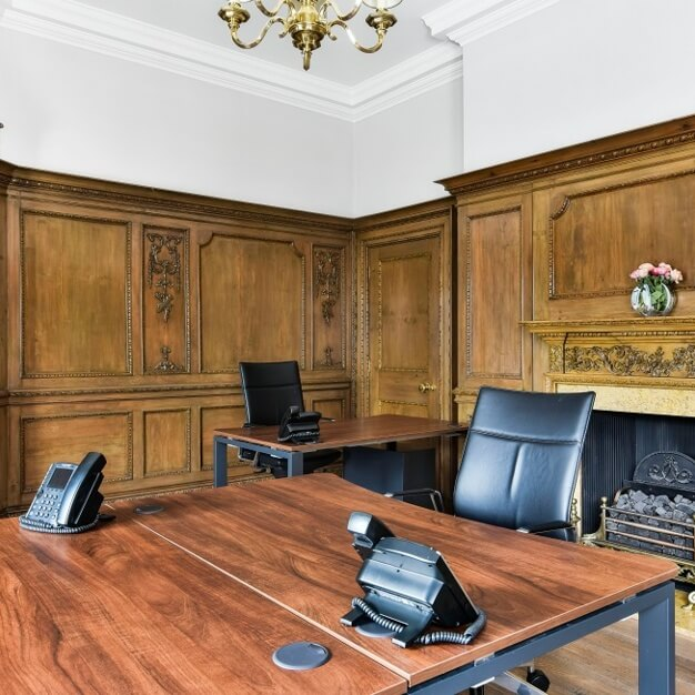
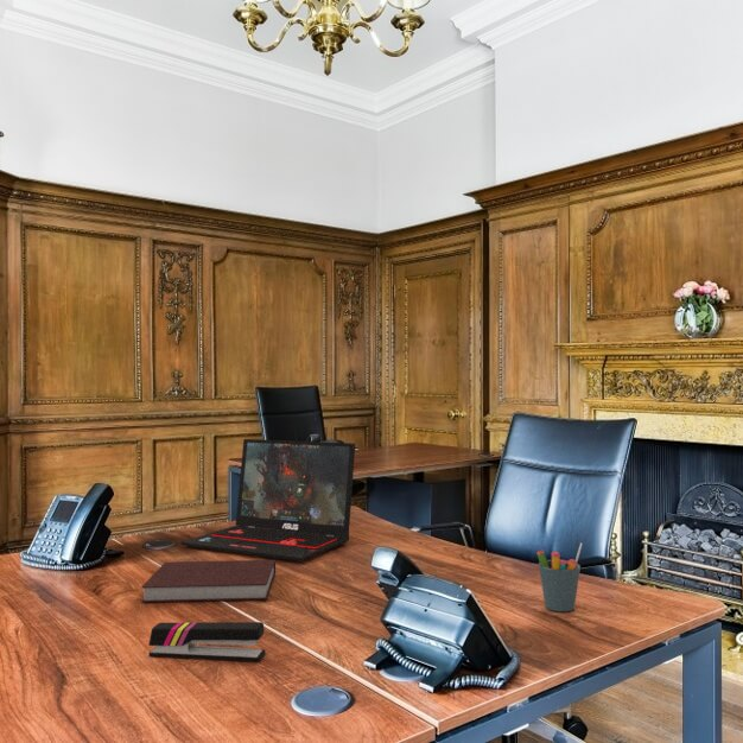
+ notebook [140,559,277,603]
+ pen holder [535,541,583,612]
+ stapler [147,621,267,662]
+ laptop [179,438,356,563]
